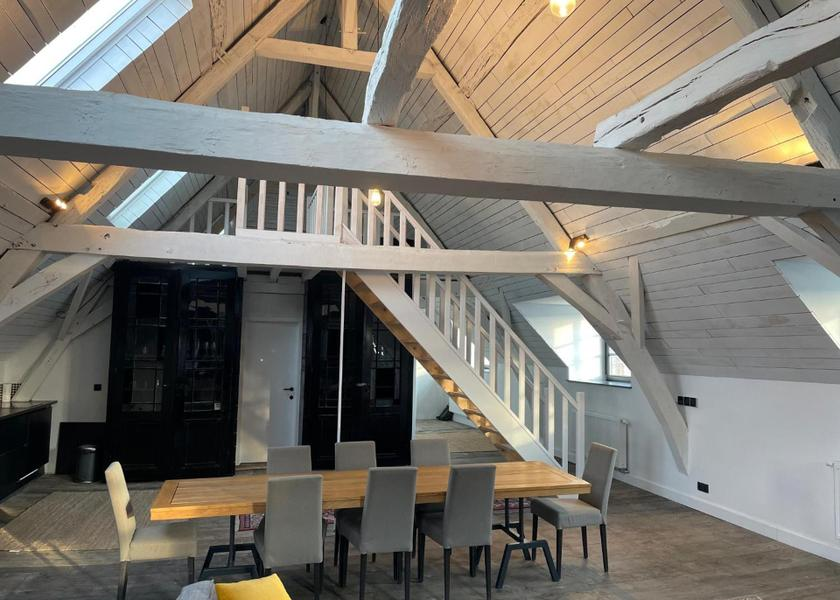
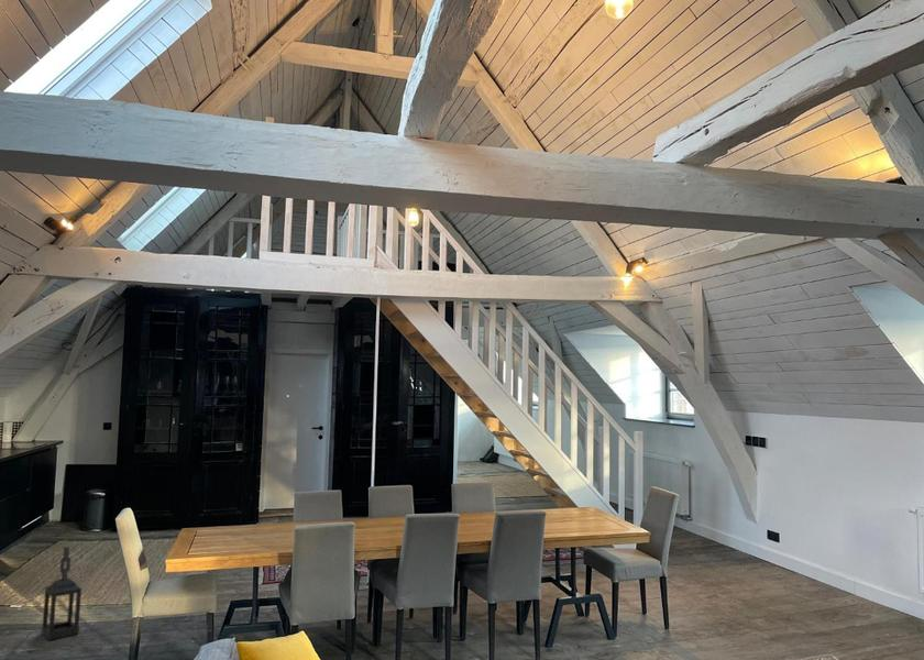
+ lantern [41,546,82,641]
